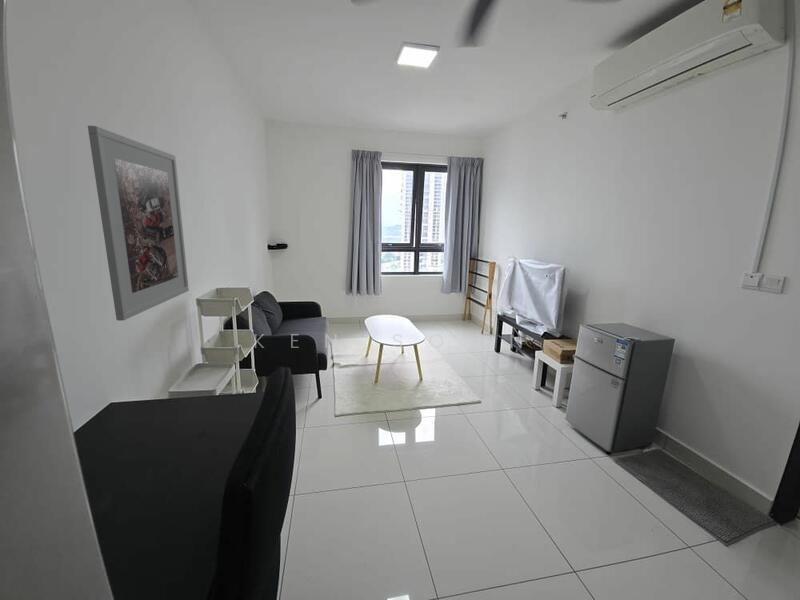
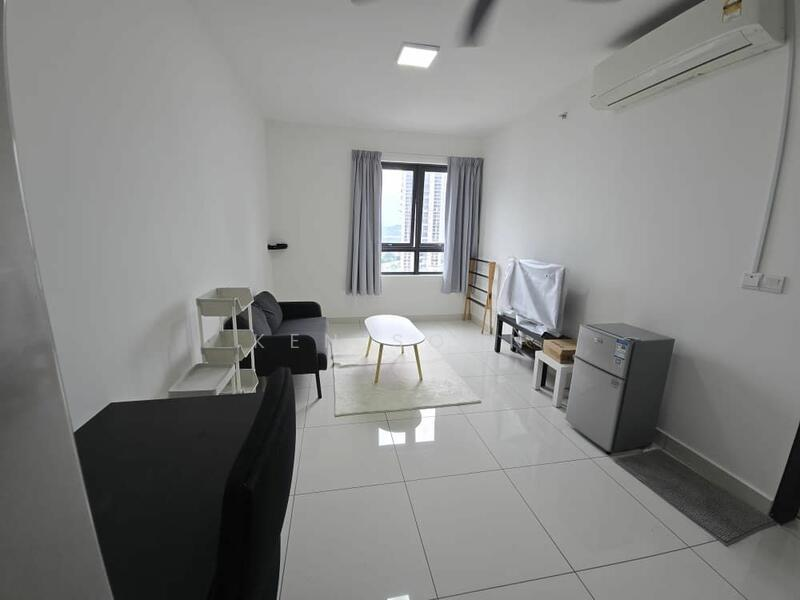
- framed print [87,125,190,322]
